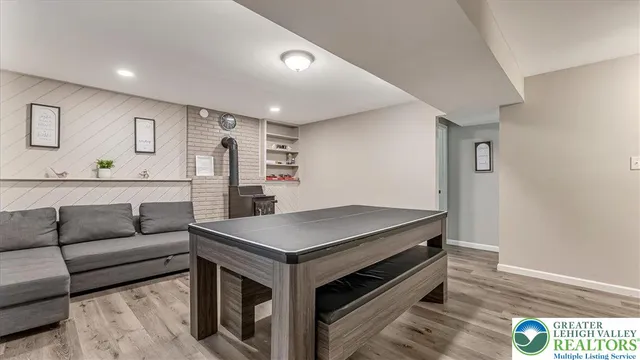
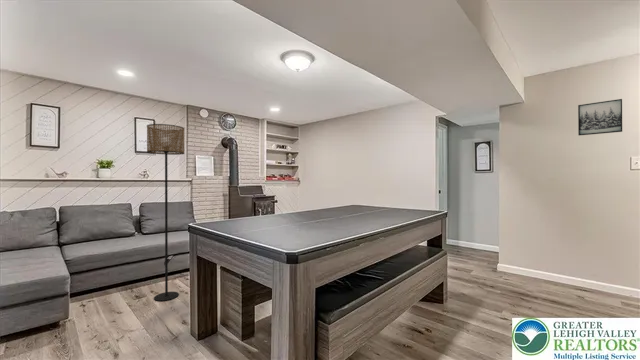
+ wall art [577,98,623,136]
+ floor lamp [146,123,185,302]
